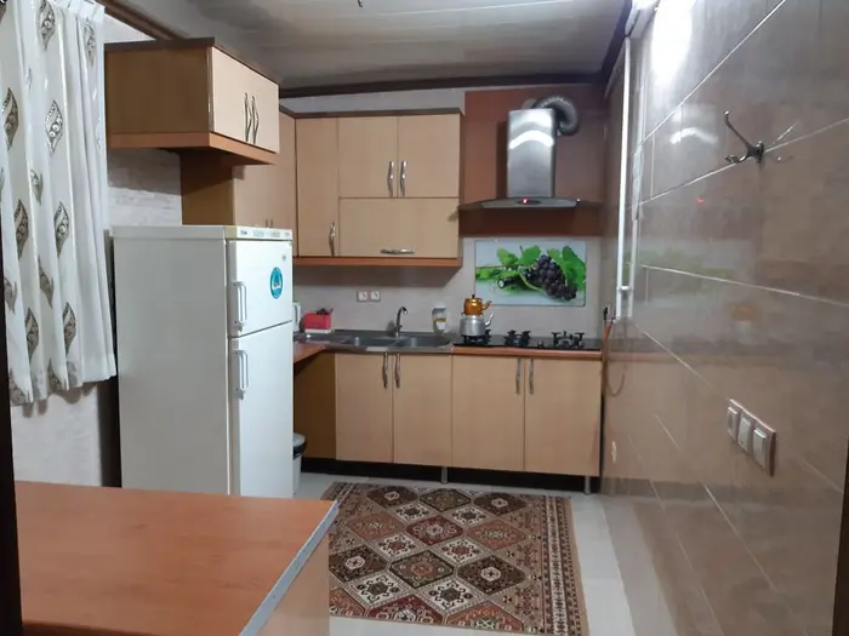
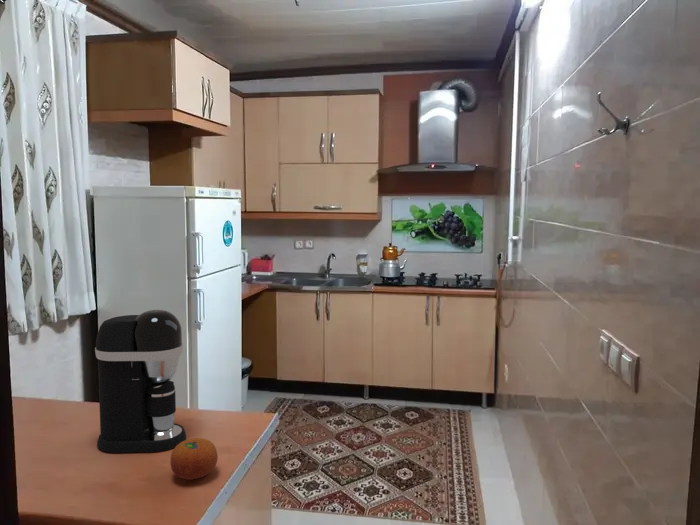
+ coffee maker [94,309,187,453]
+ fruit [170,437,218,481]
